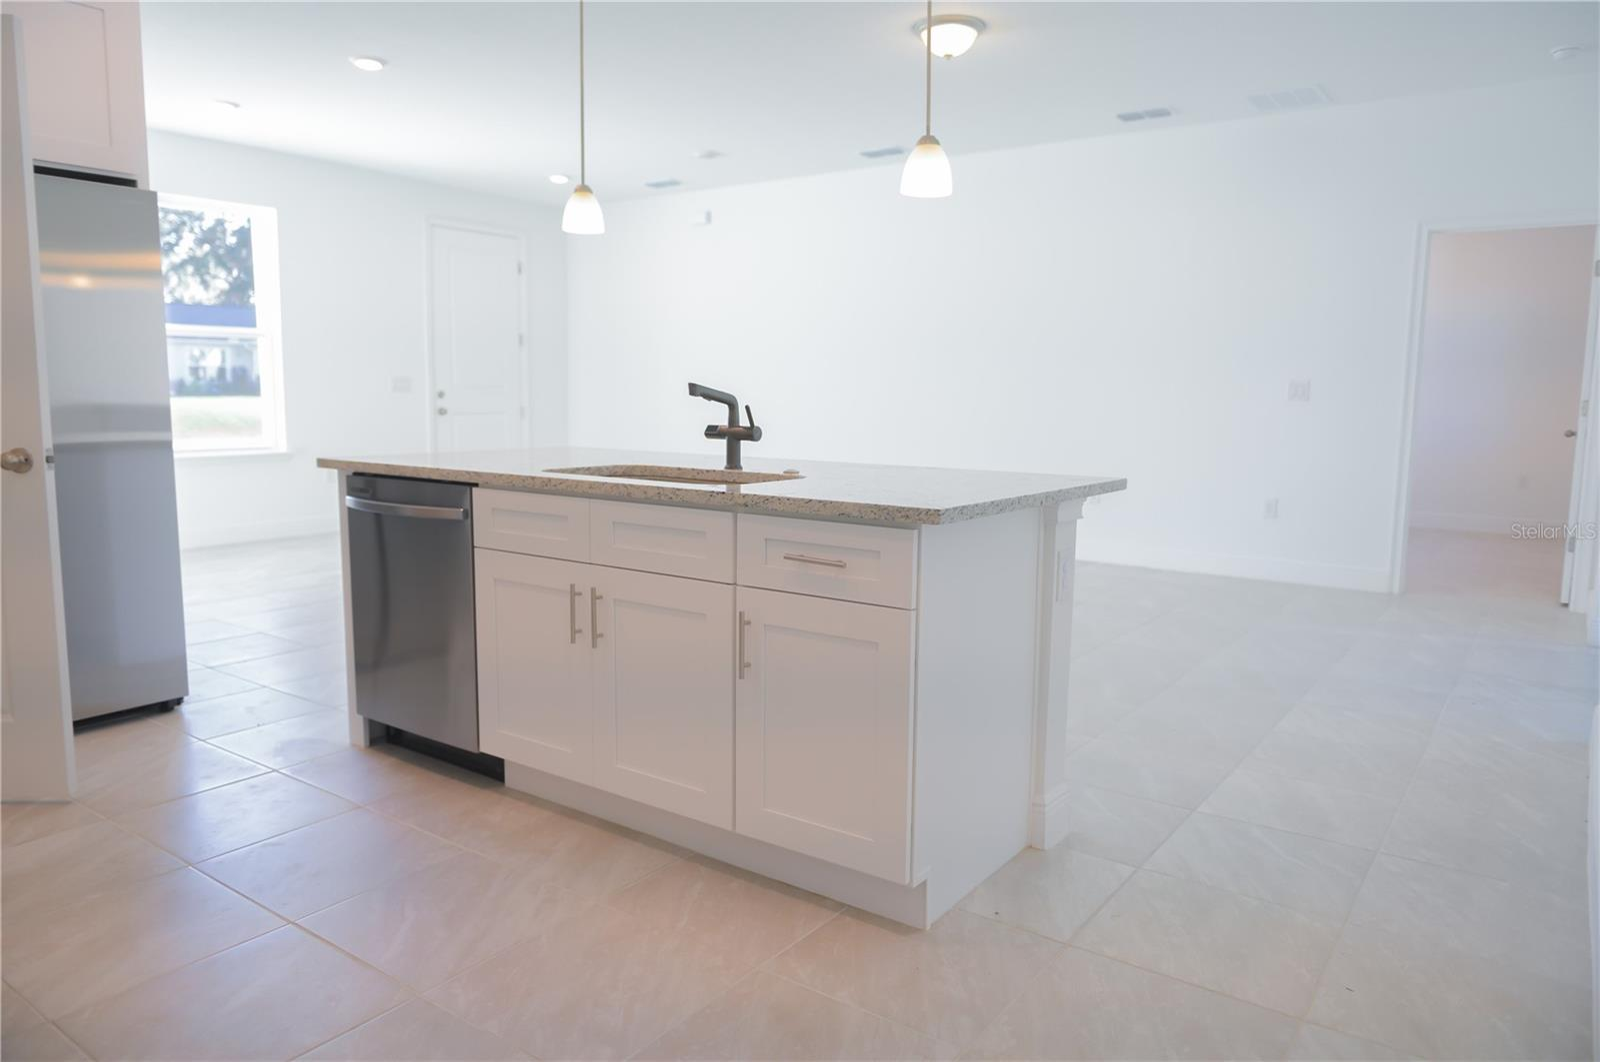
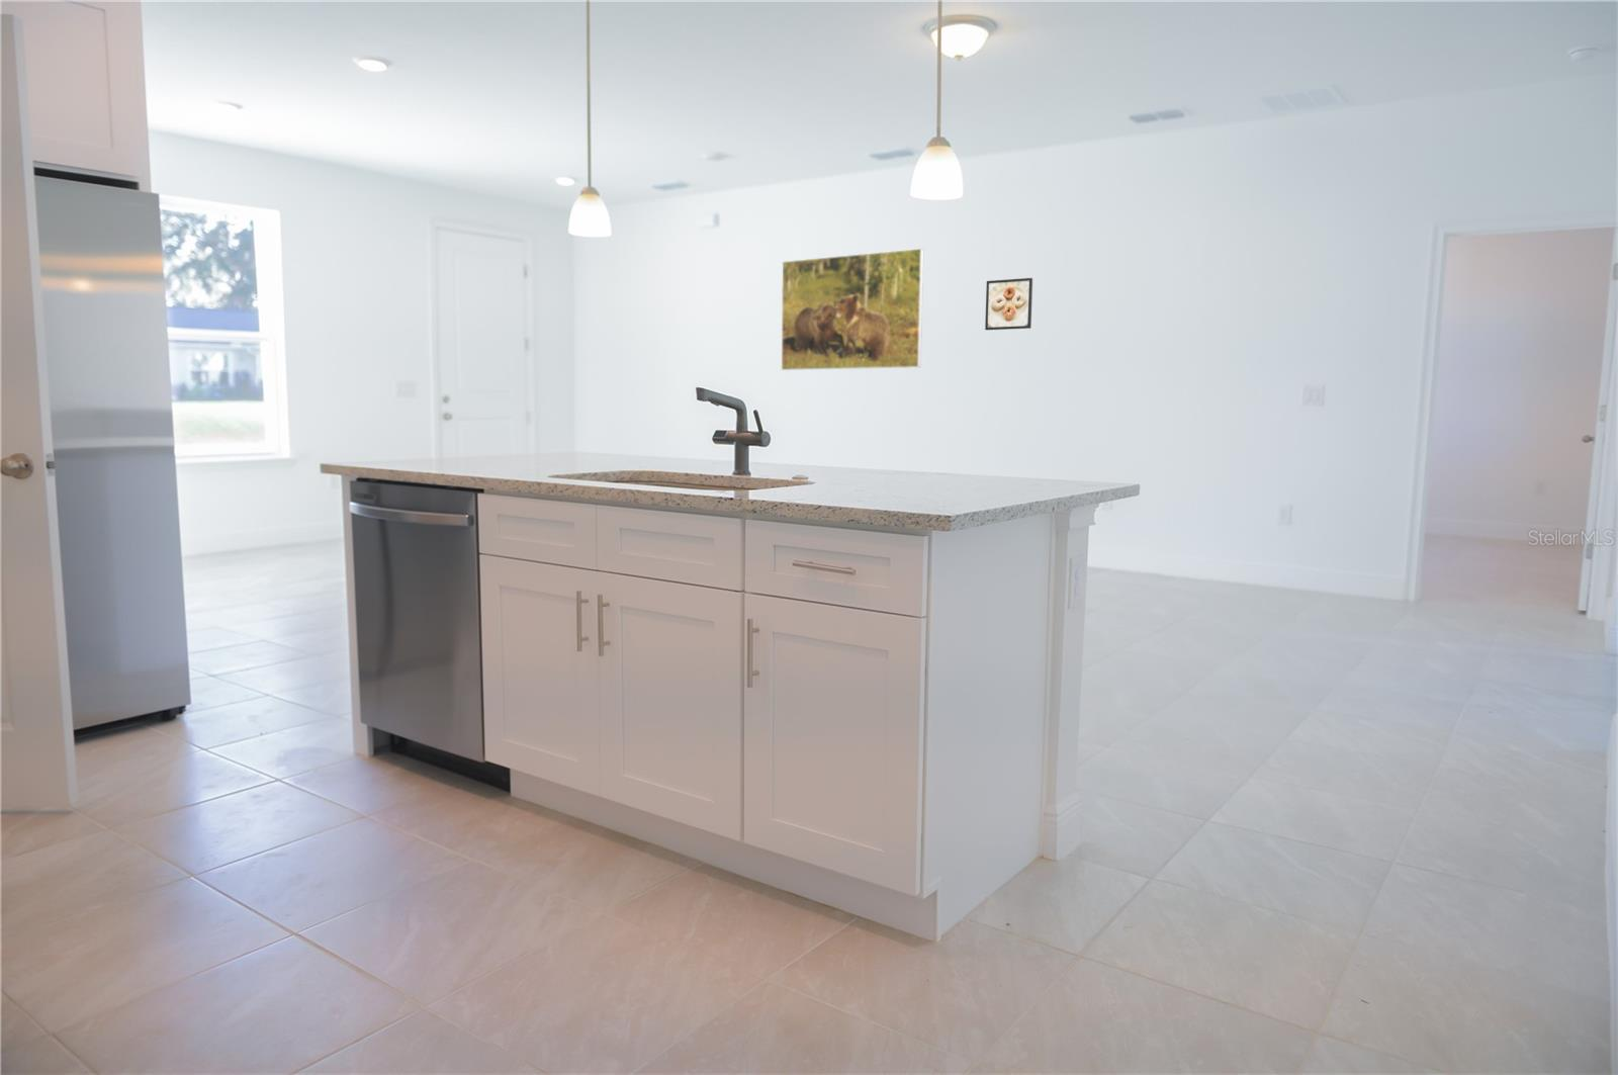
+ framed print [781,248,925,371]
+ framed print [984,277,1034,331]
